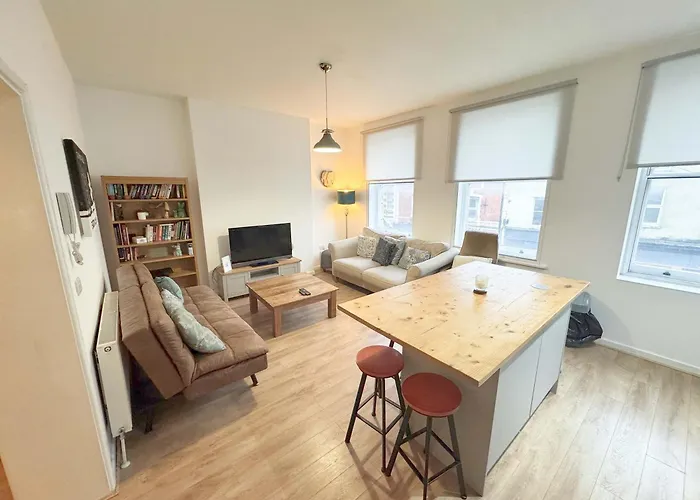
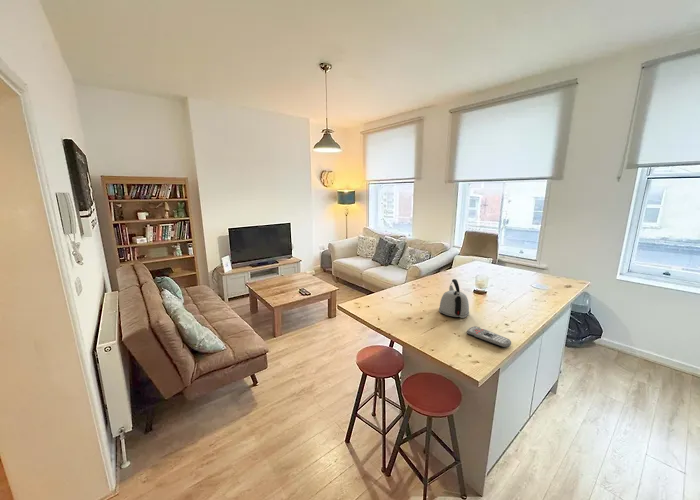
+ kettle [438,278,470,319]
+ remote control [466,325,512,348]
